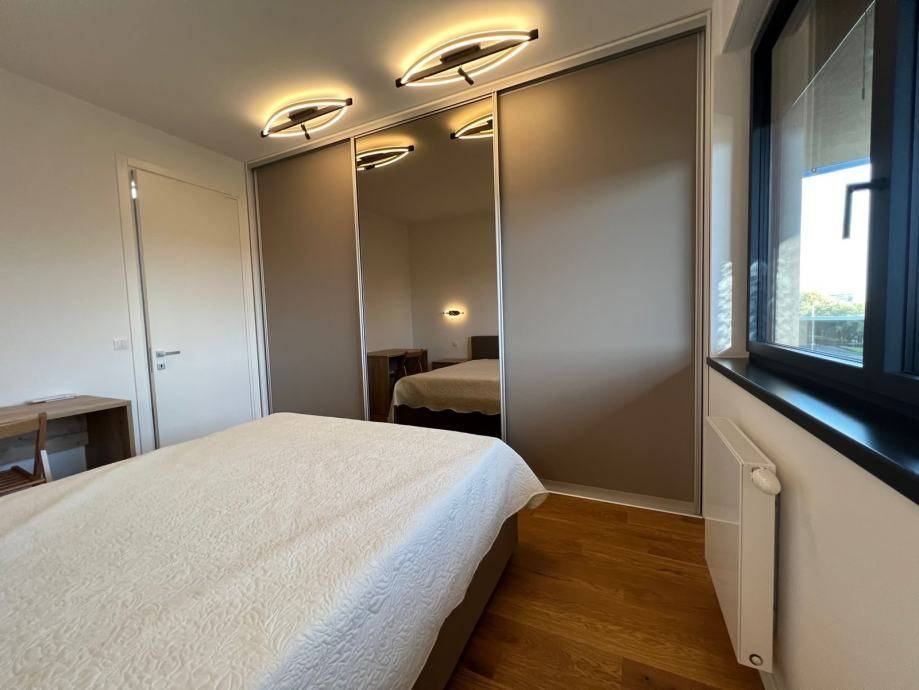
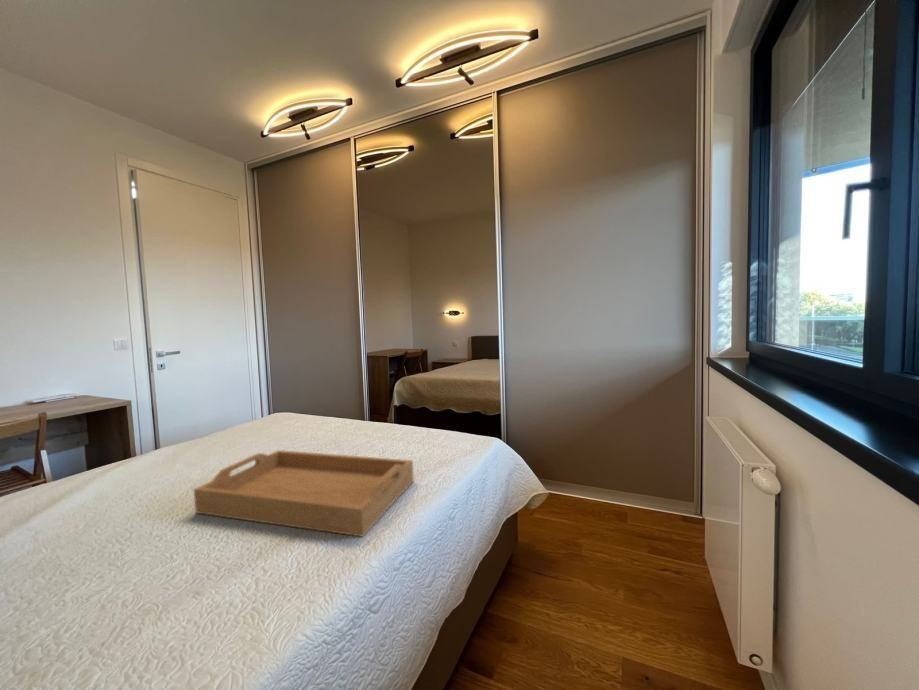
+ serving tray [193,449,415,538]
